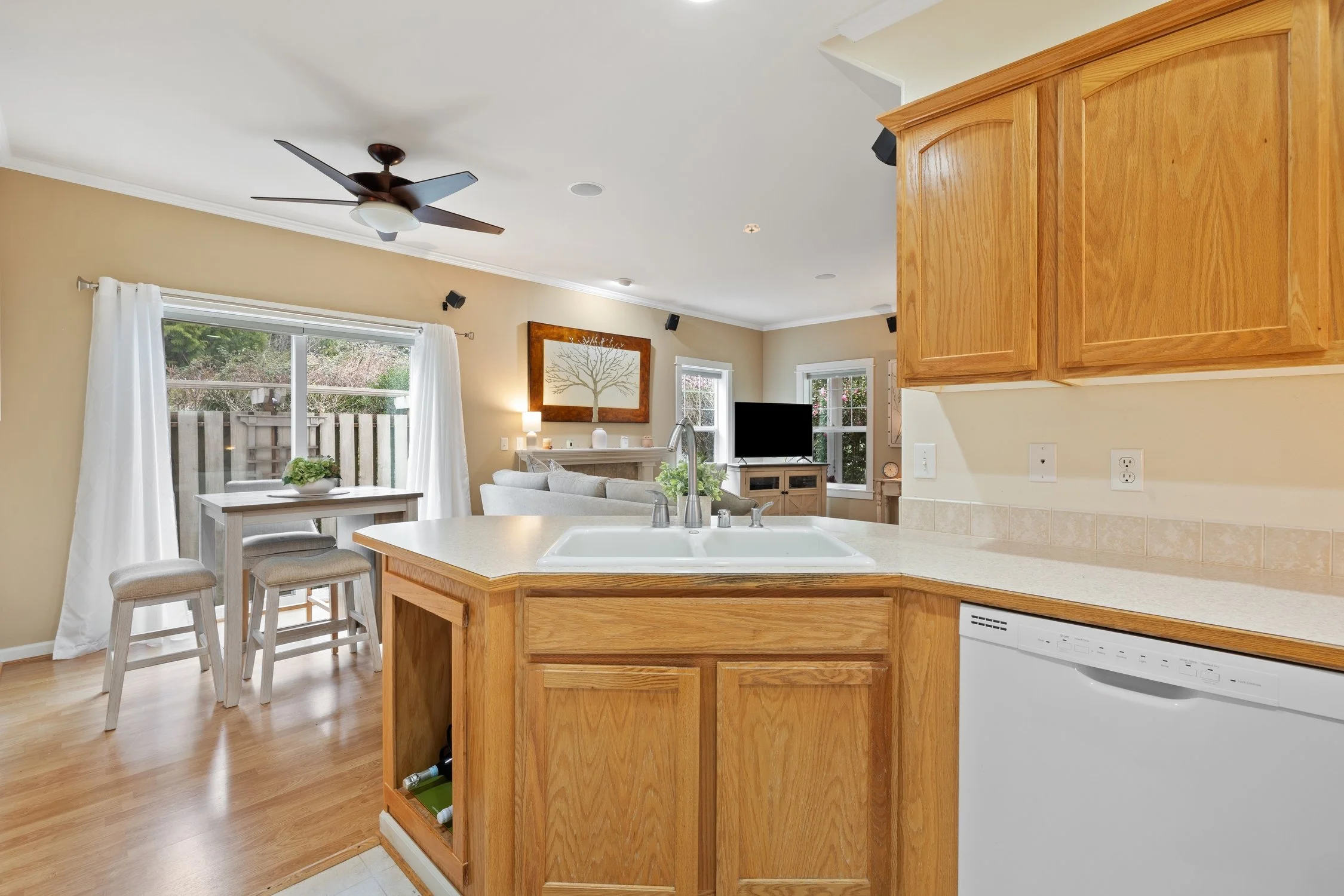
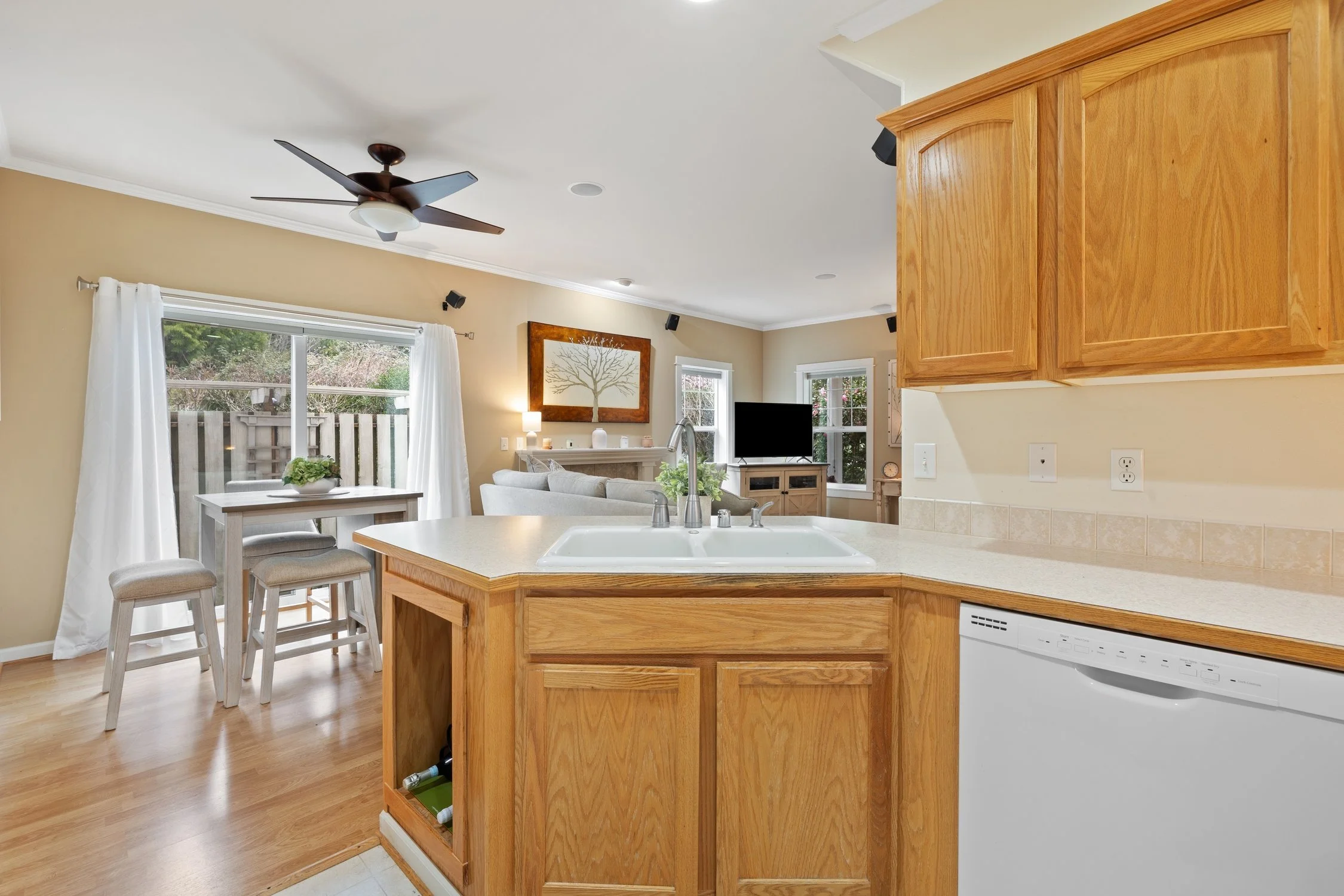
- smoke detector [742,223,761,234]
